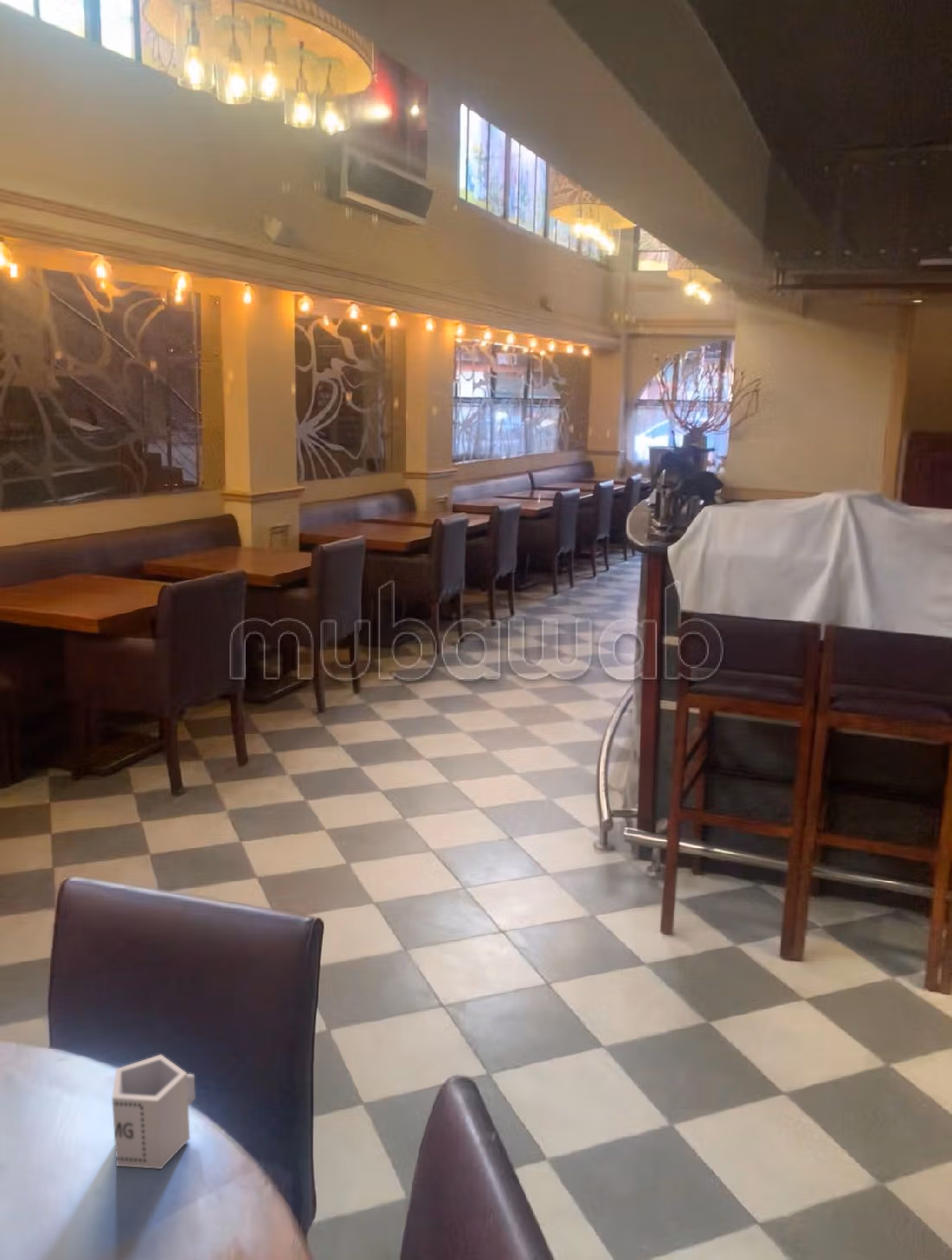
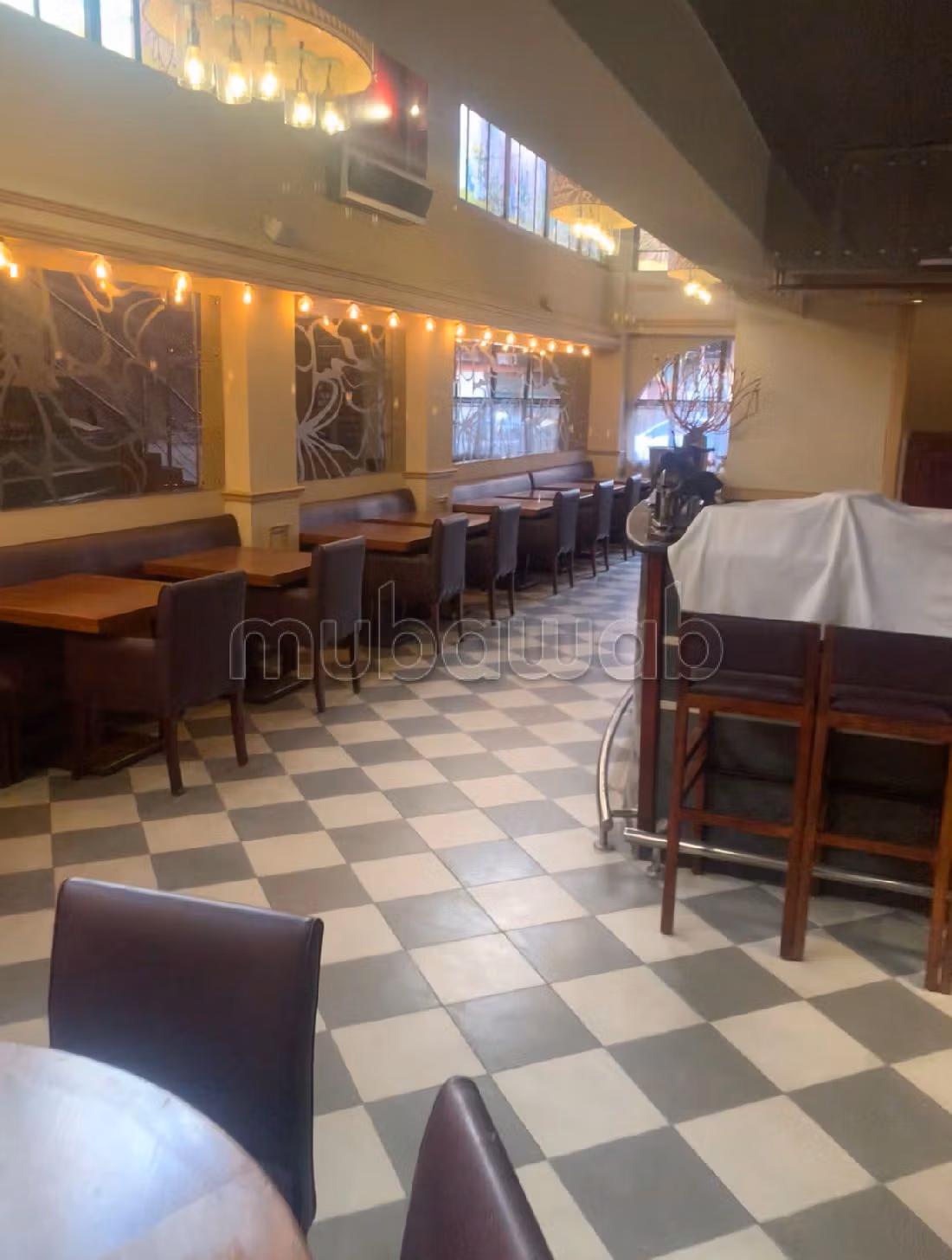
- cup [112,1054,196,1170]
